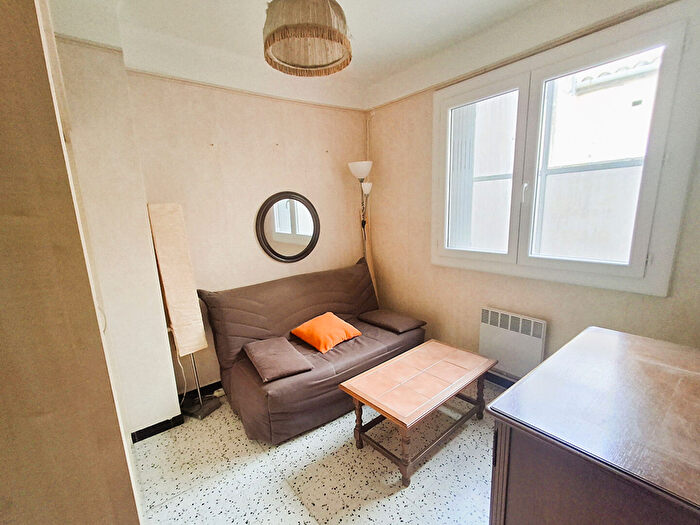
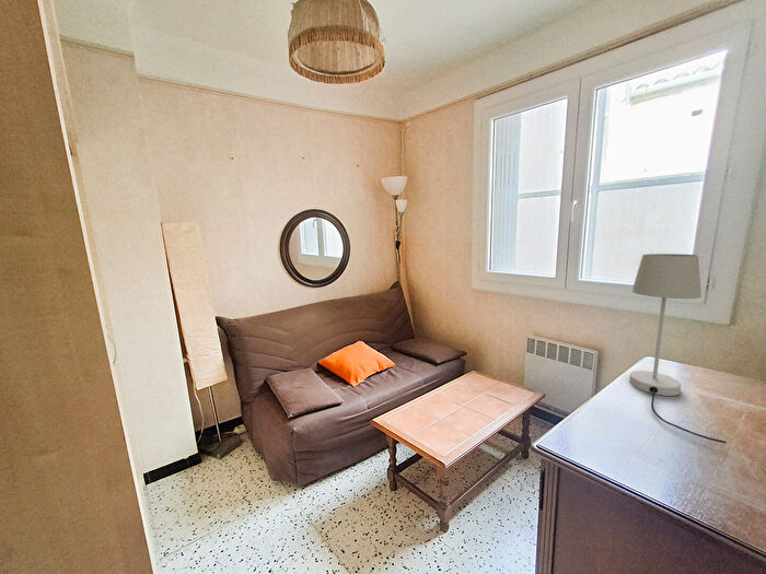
+ table lamp [628,253,727,444]
